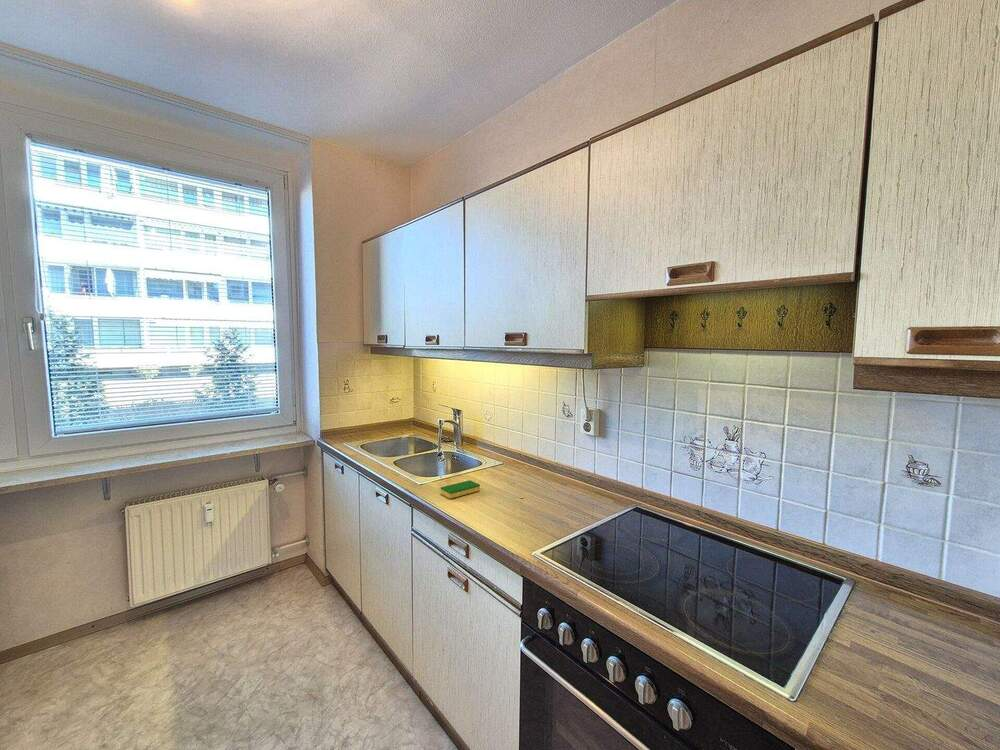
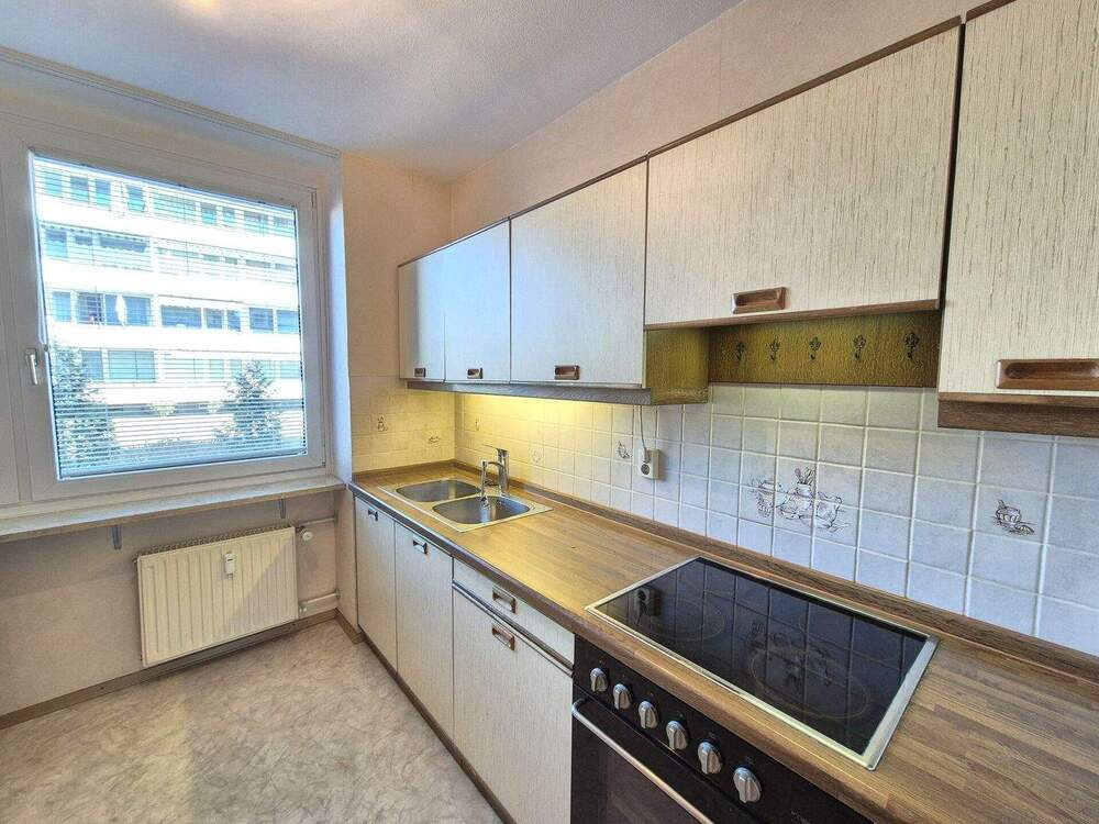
- dish sponge [440,479,481,499]
